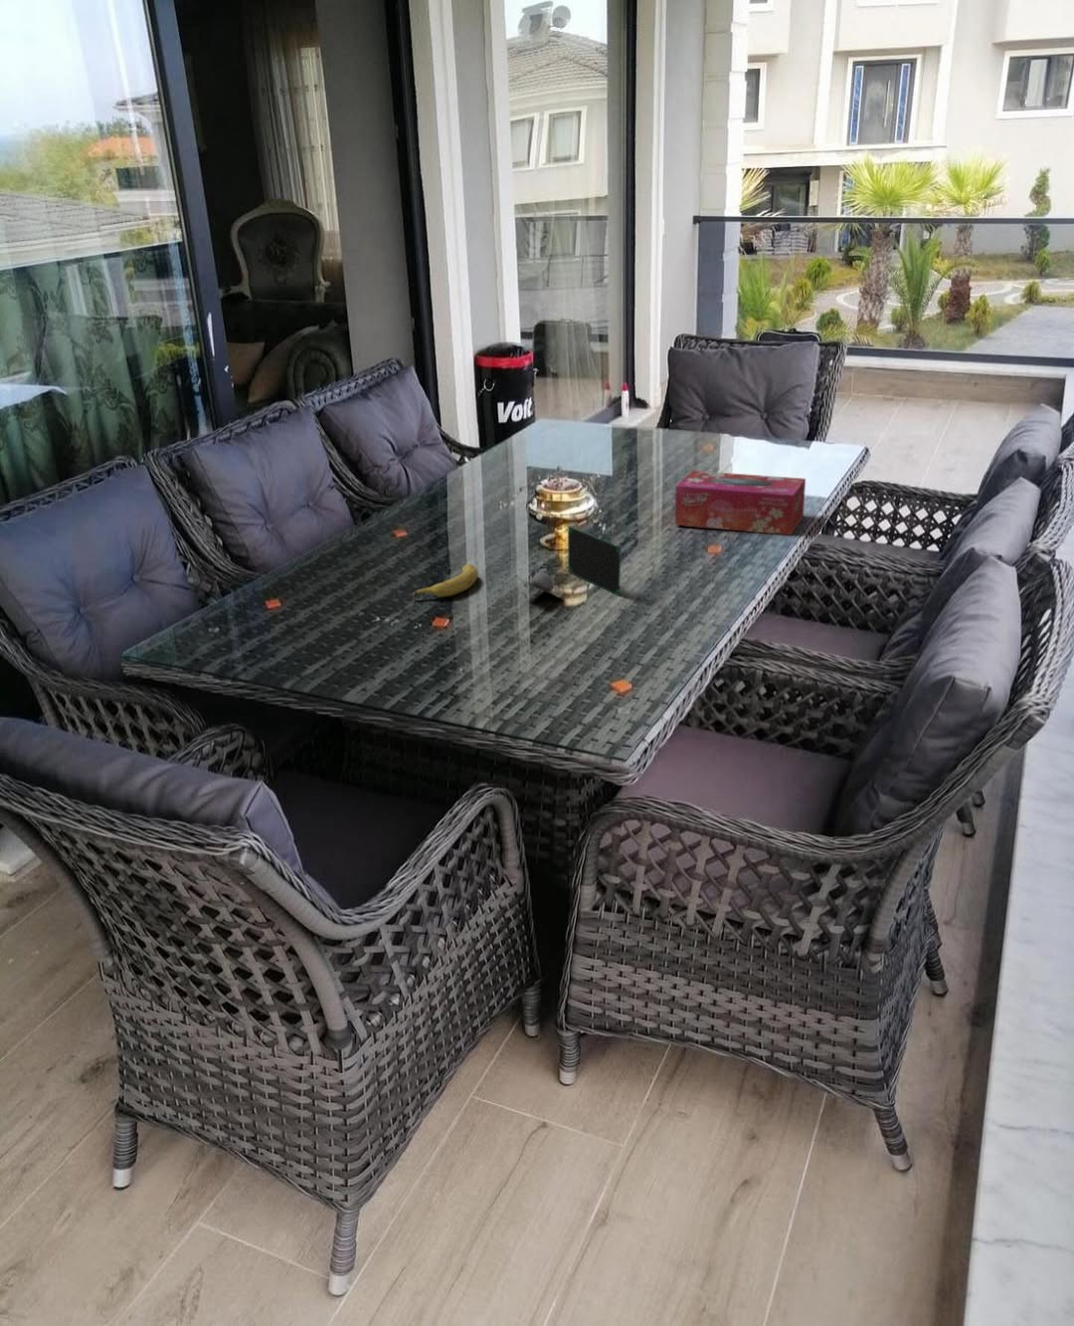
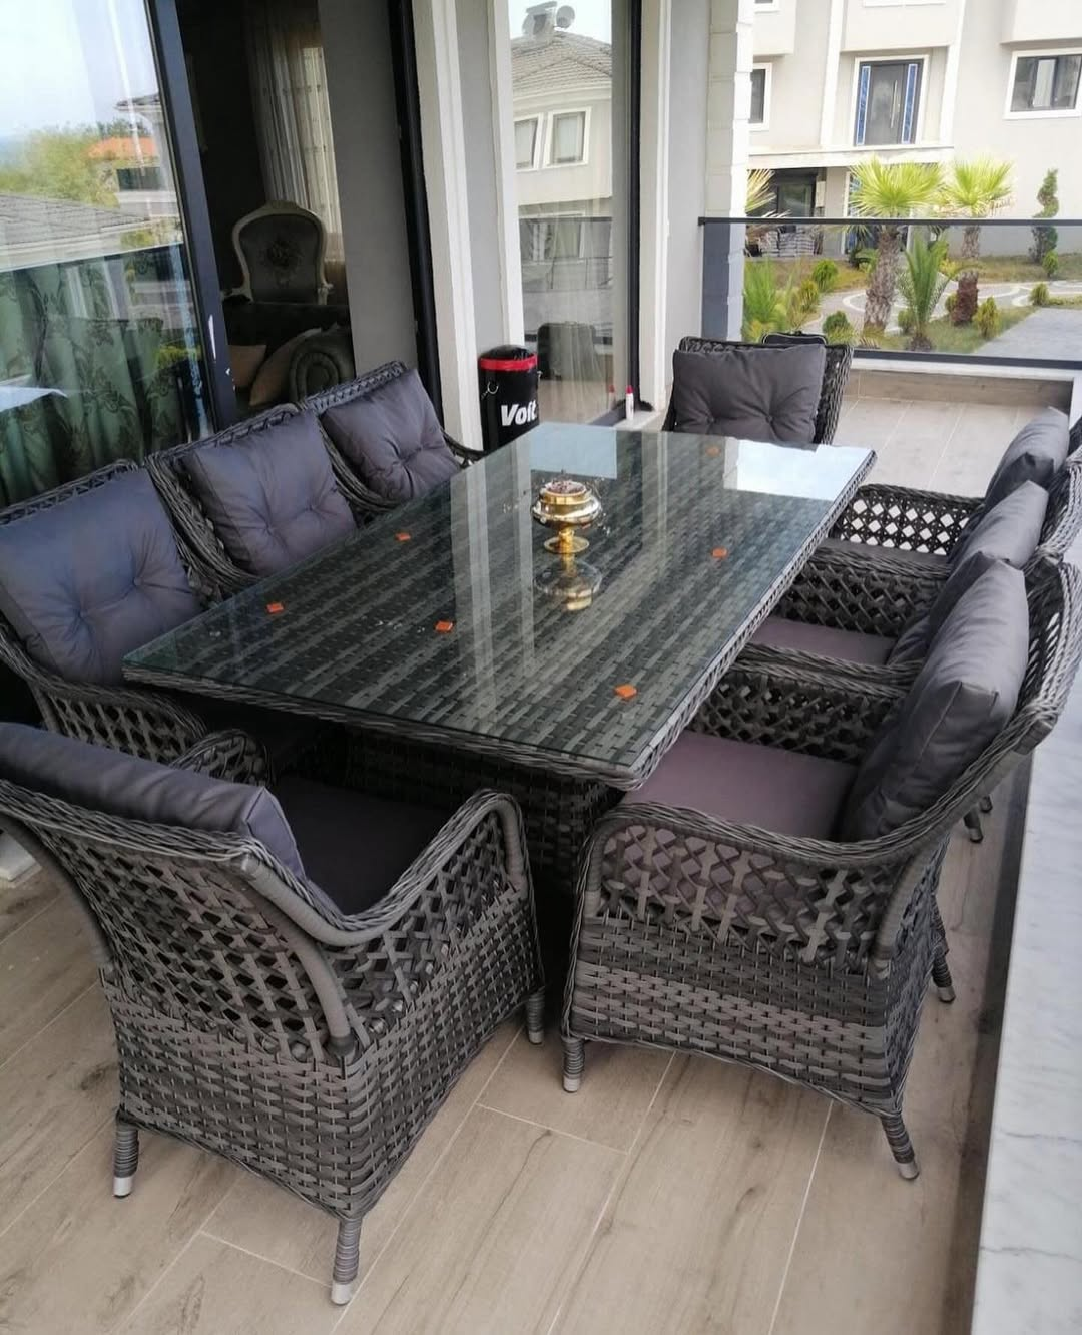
- tissue box [674,469,807,535]
- display stand [519,524,621,600]
- fruit [412,564,479,601]
